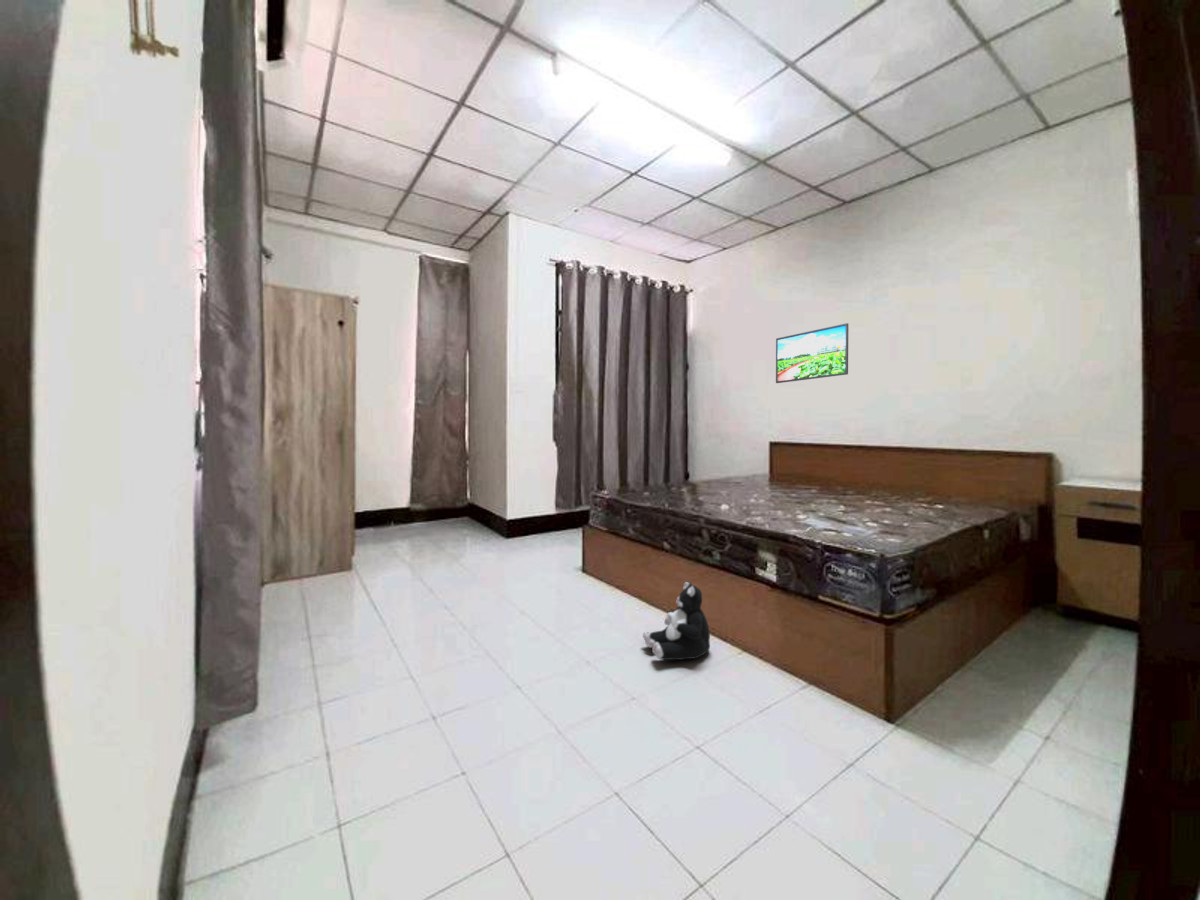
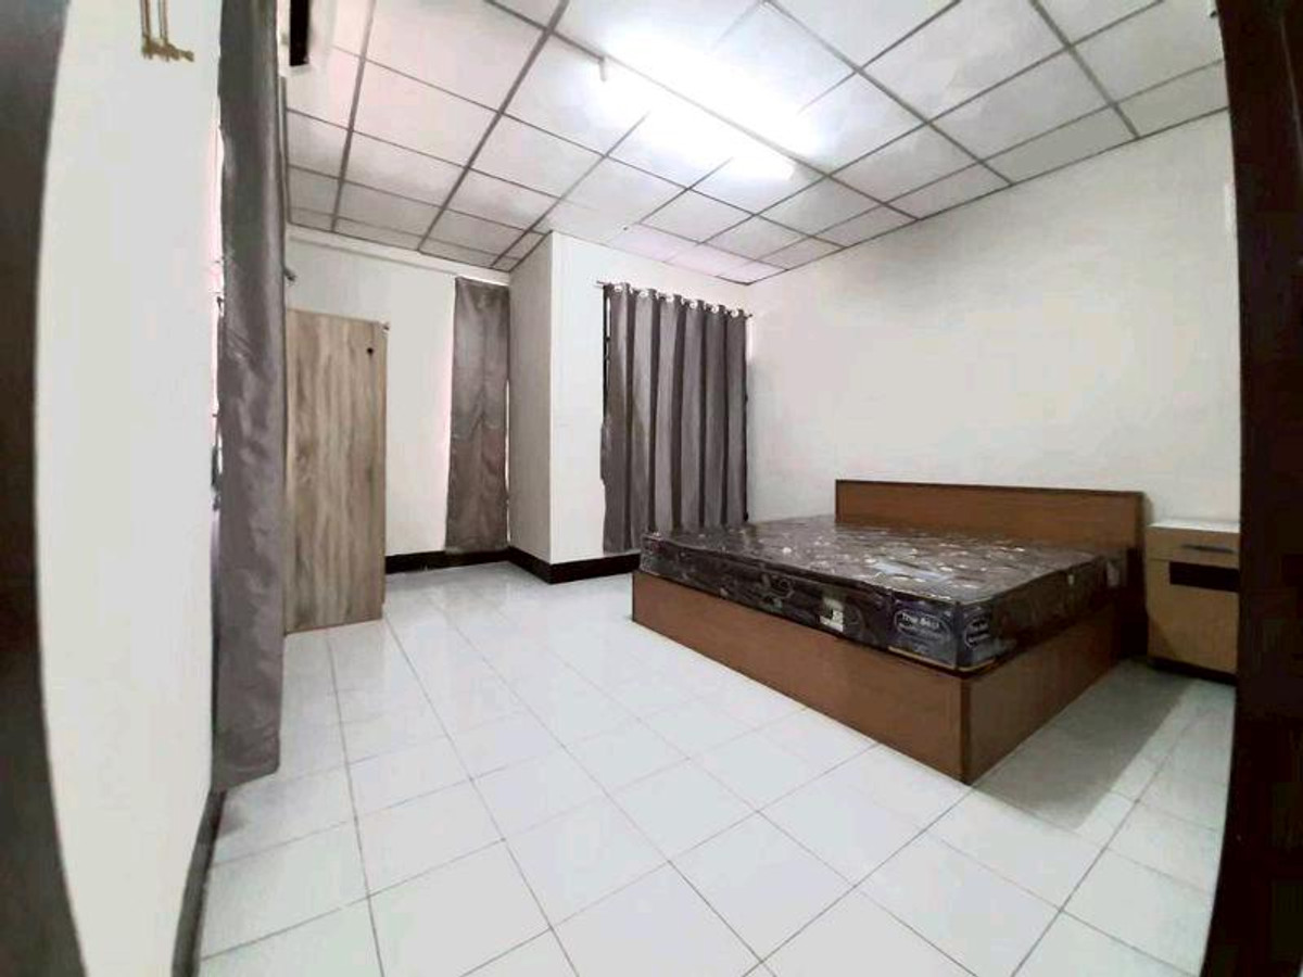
- plush toy [642,581,711,661]
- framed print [775,322,849,384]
